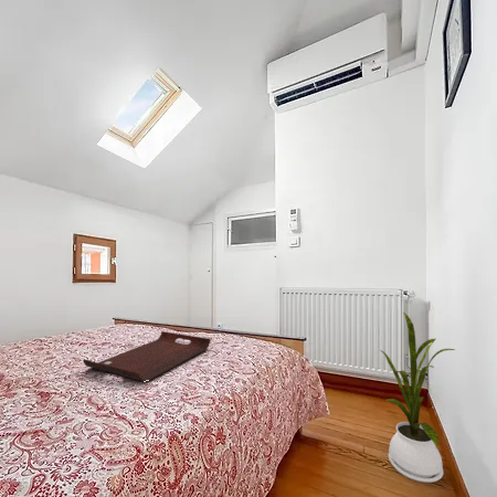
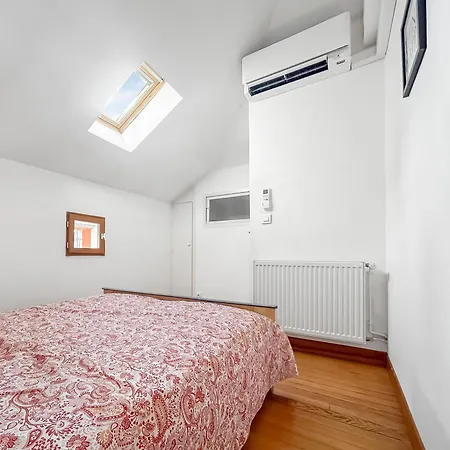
- house plant [378,311,456,484]
- serving tray [82,330,212,382]
